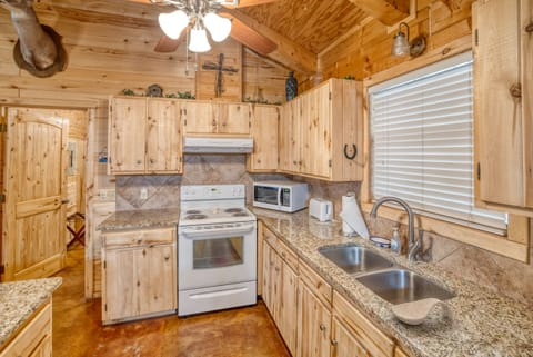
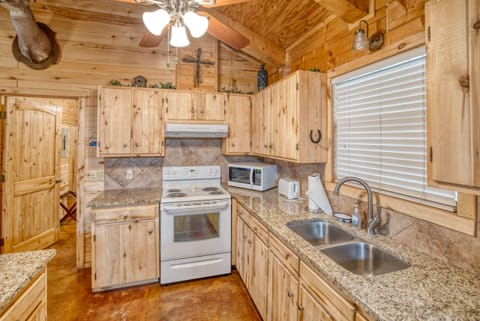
- spoon rest [391,297,454,326]
